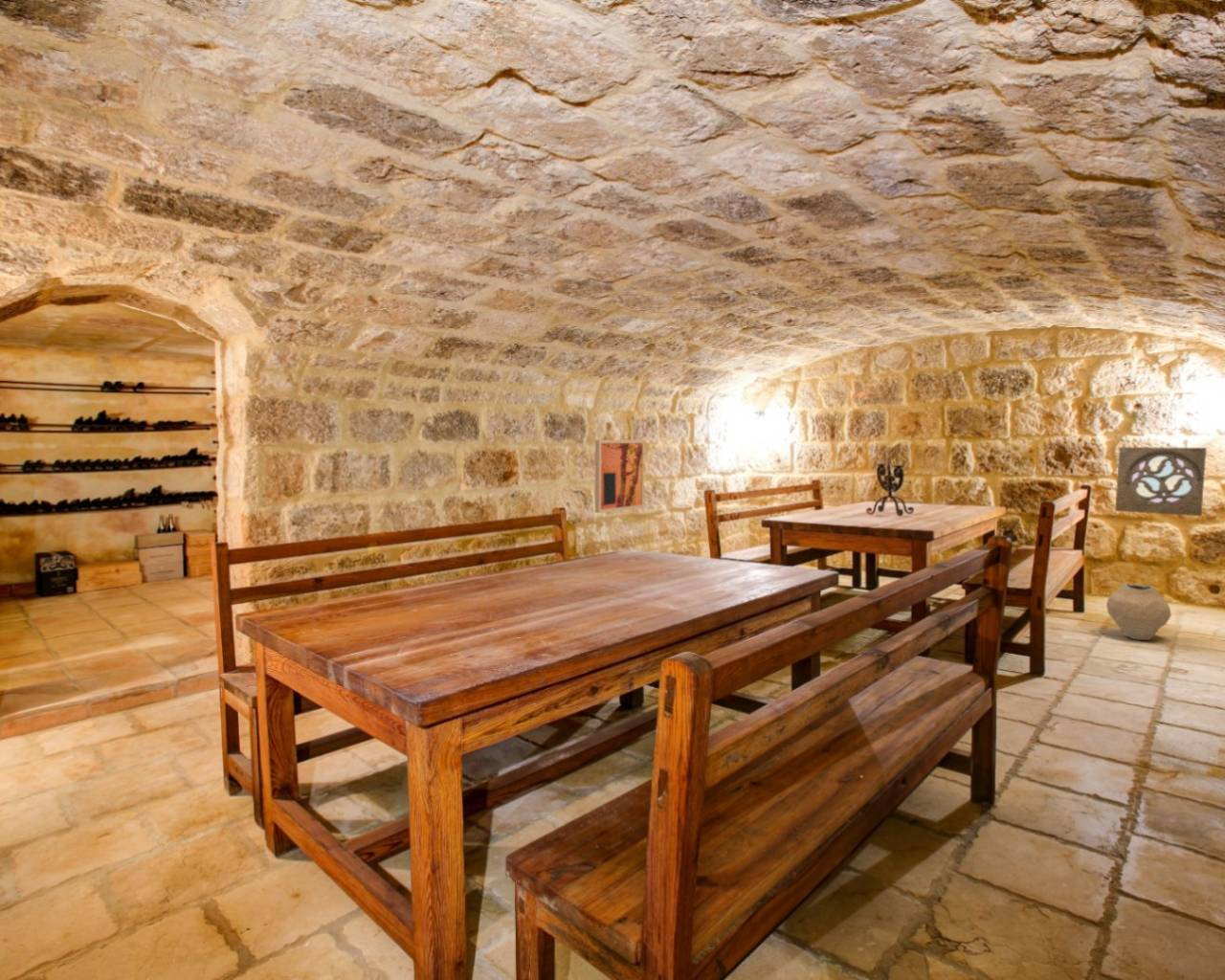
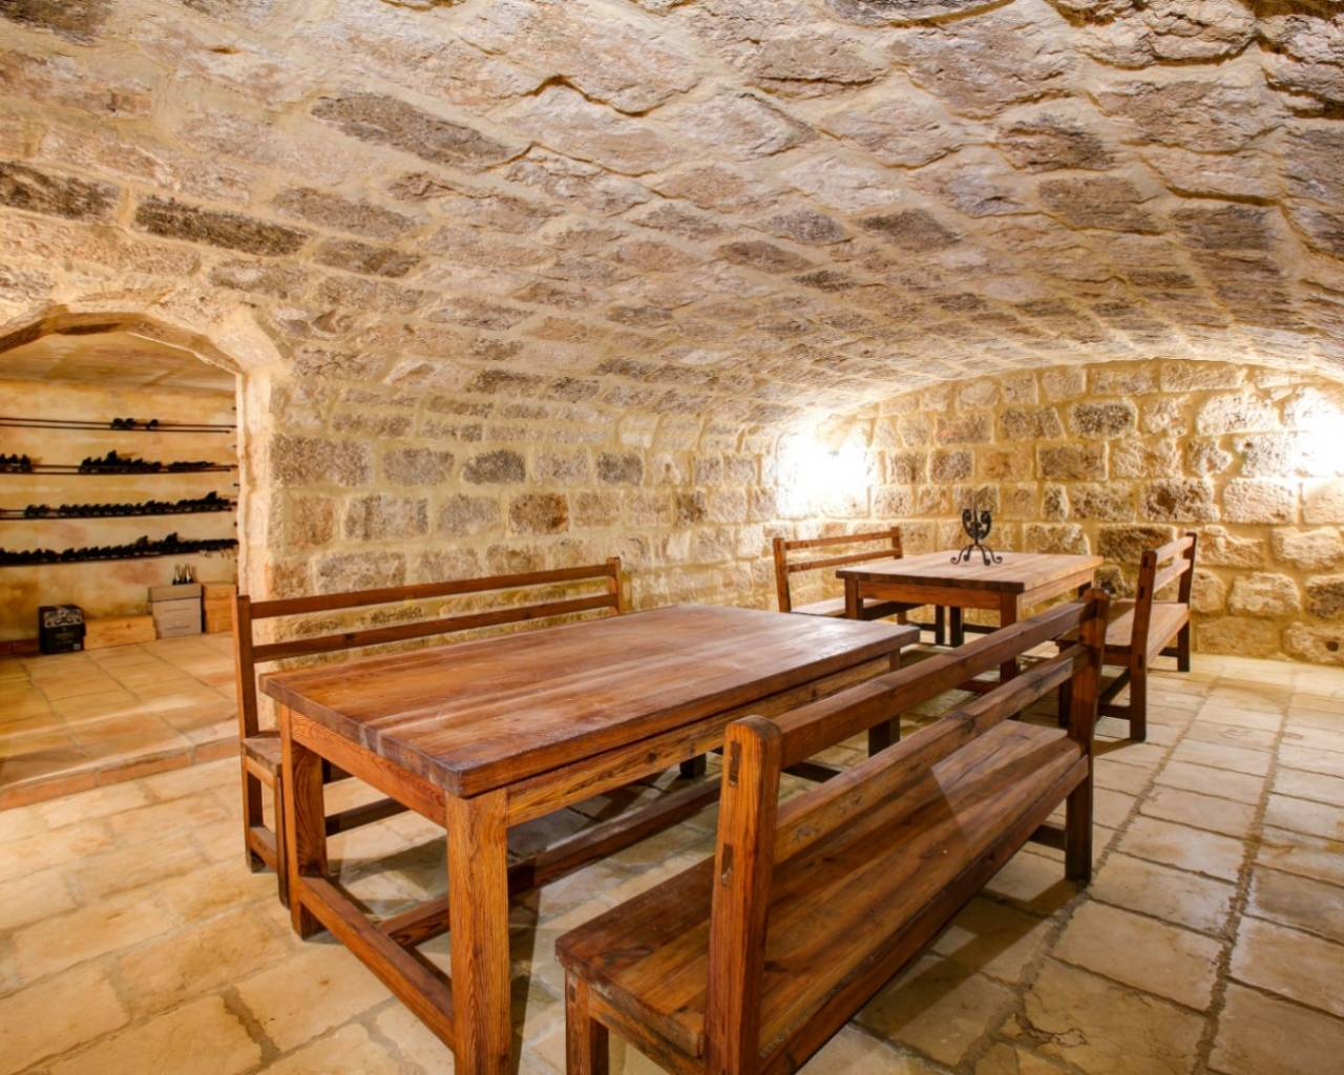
- wall art [594,439,646,514]
- wall ornament [1114,446,1207,517]
- vase [1105,583,1172,641]
